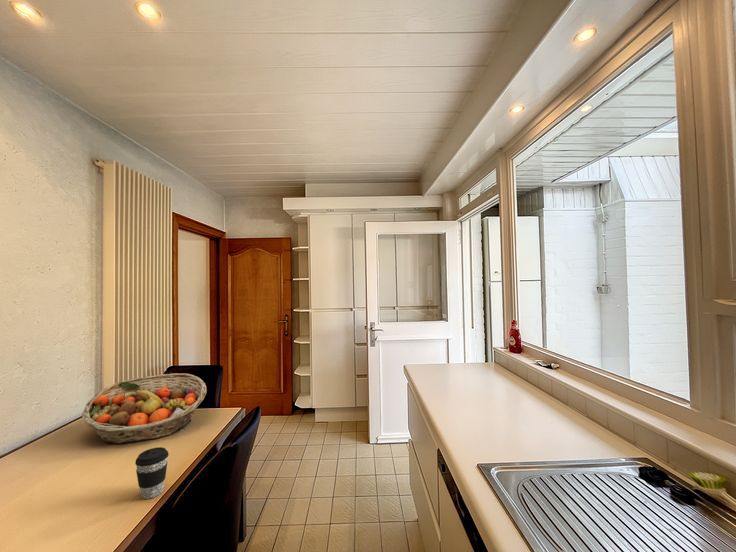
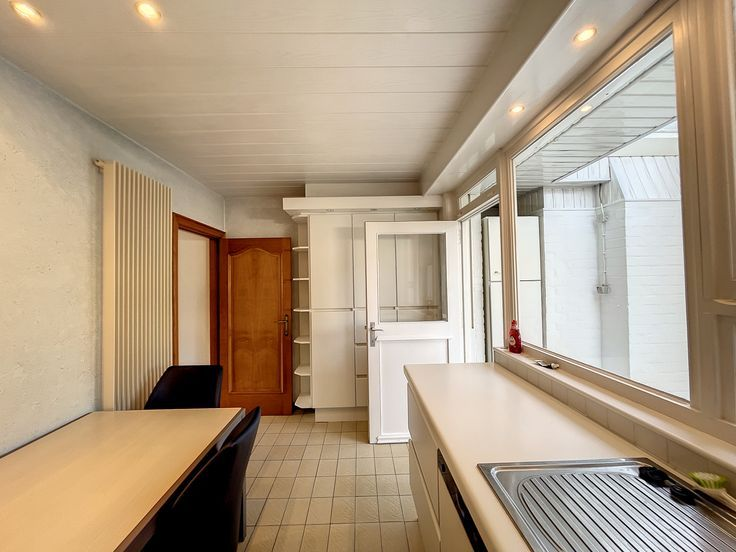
- fruit basket [81,373,208,445]
- coffee cup [134,446,170,500]
